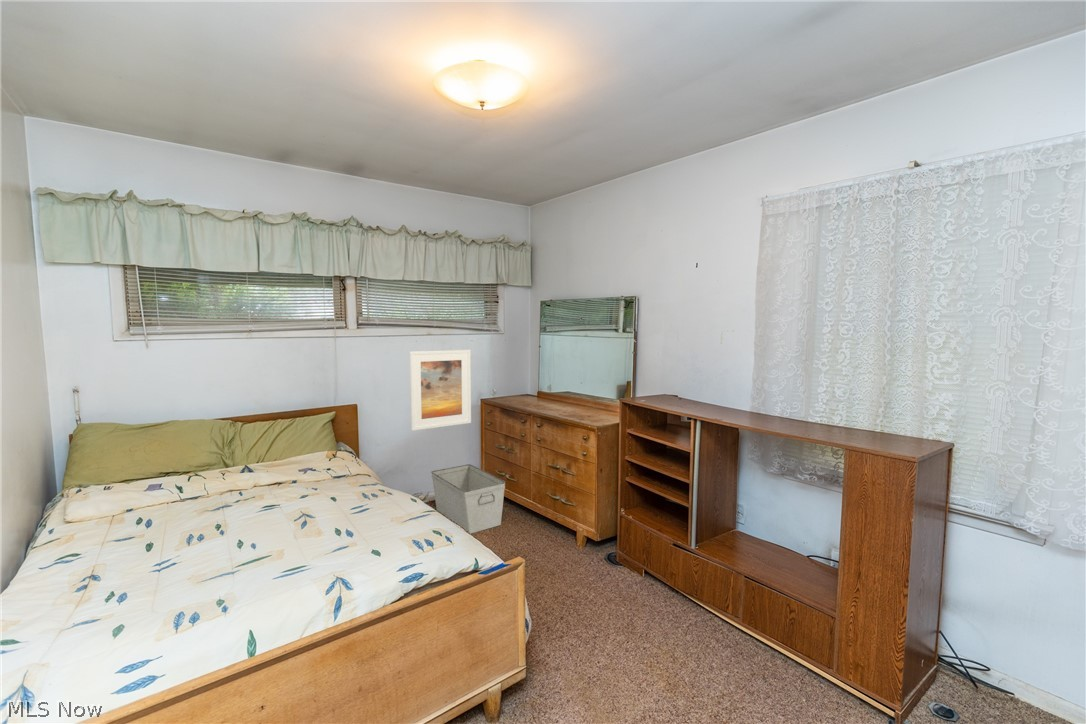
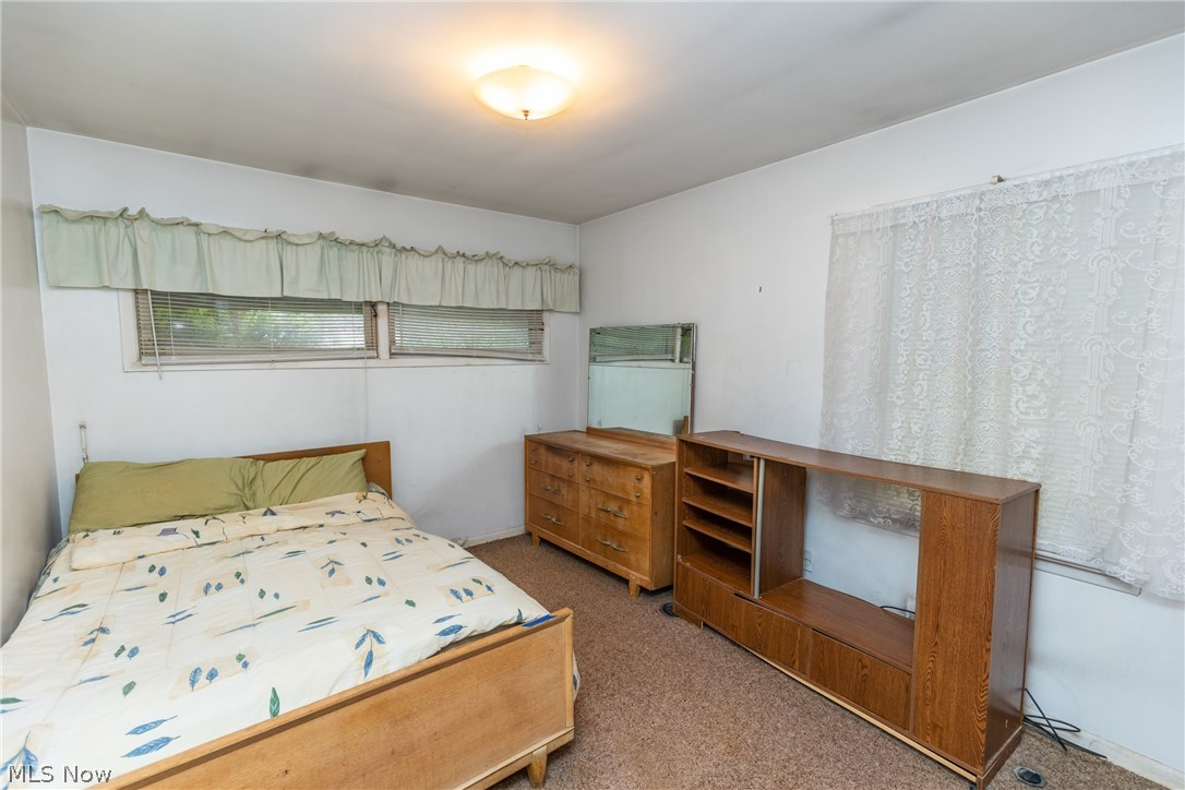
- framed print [409,349,472,432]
- storage bin [430,463,506,535]
